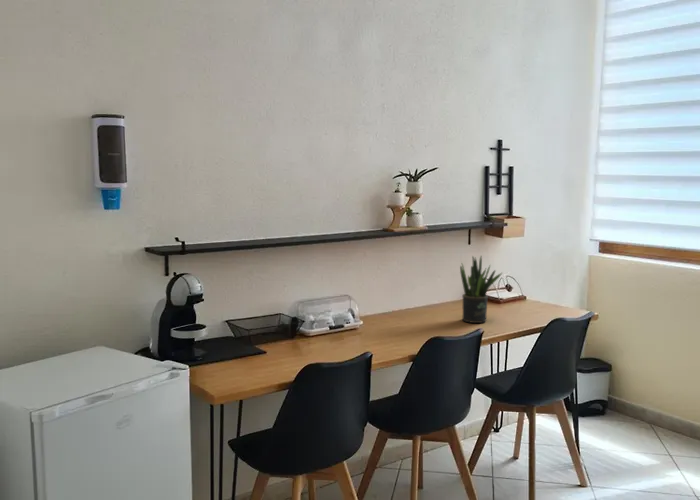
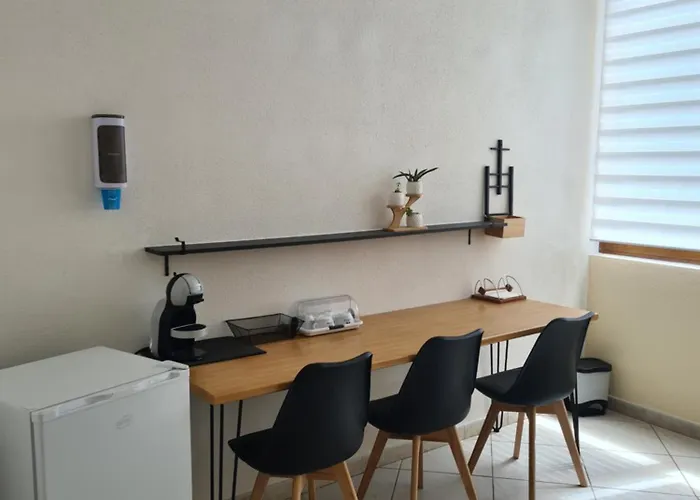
- potted plant [459,255,504,324]
